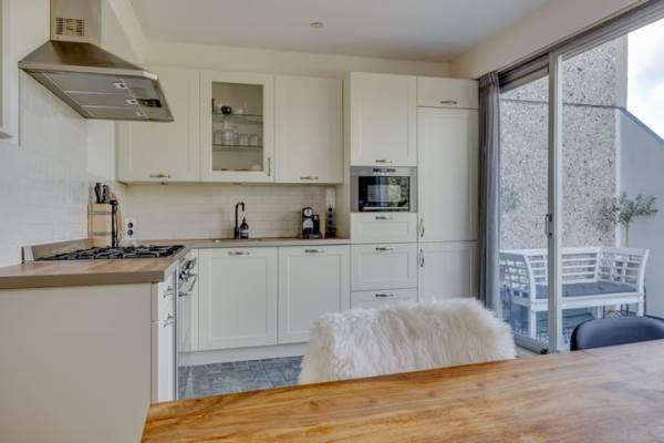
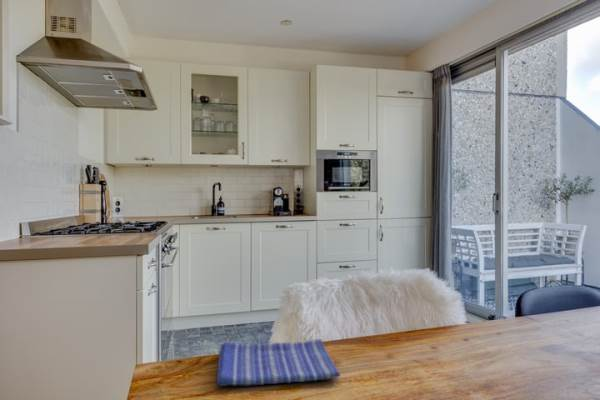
+ dish towel [216,338,341,387]
